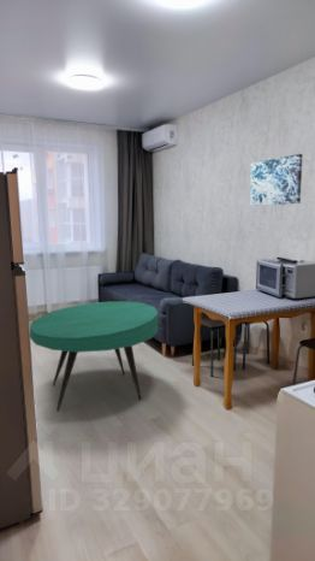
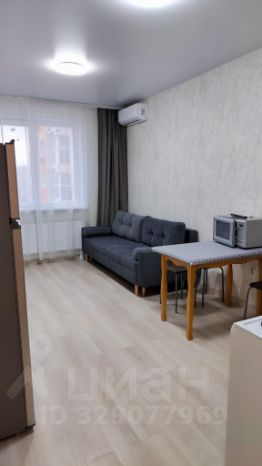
- coffee table [29,300,159,412]
- wall art [249,153,304,207]
